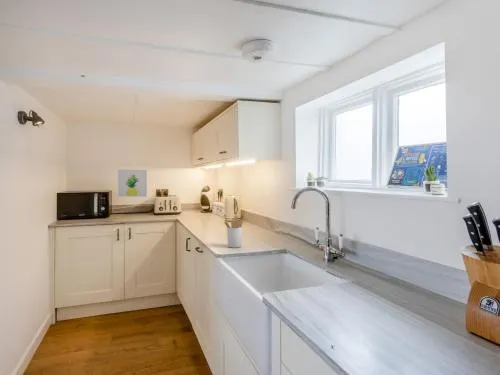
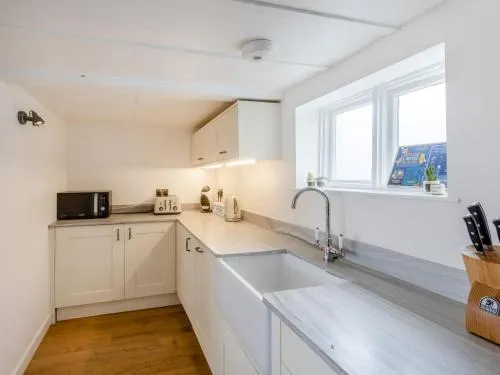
- utensil holder [223,216,245,249]
- wall art [117,169,148,198]
